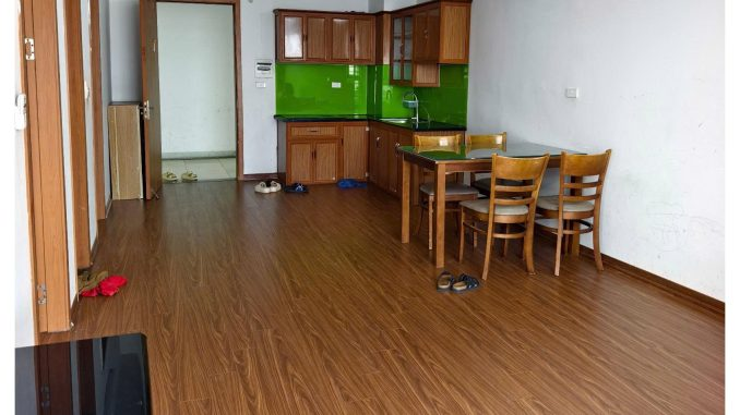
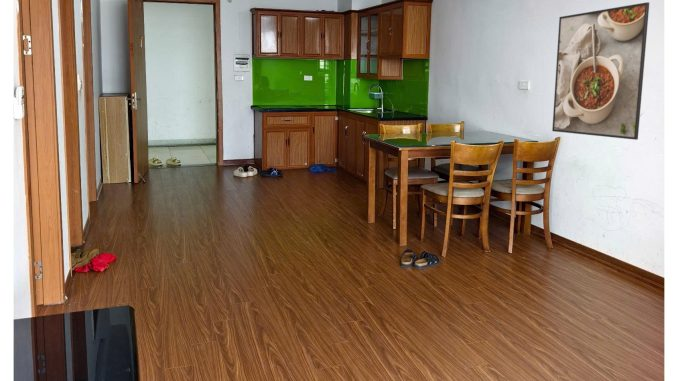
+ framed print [551,1,650,141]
